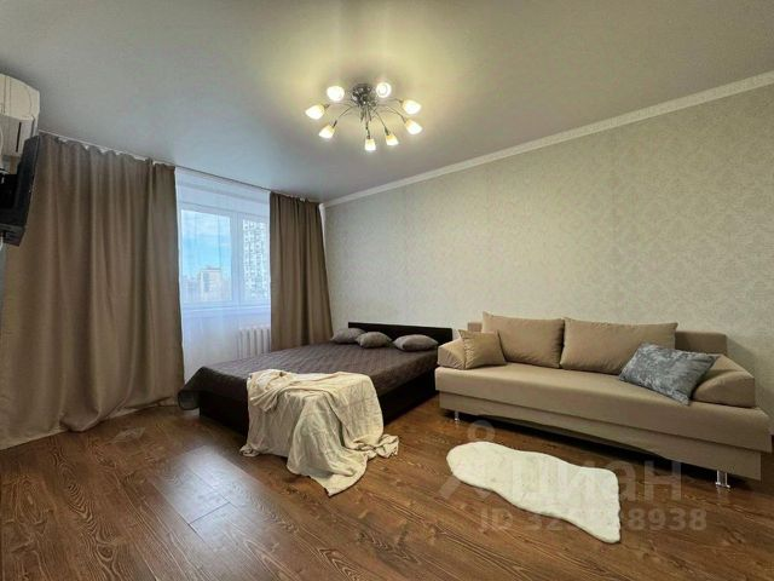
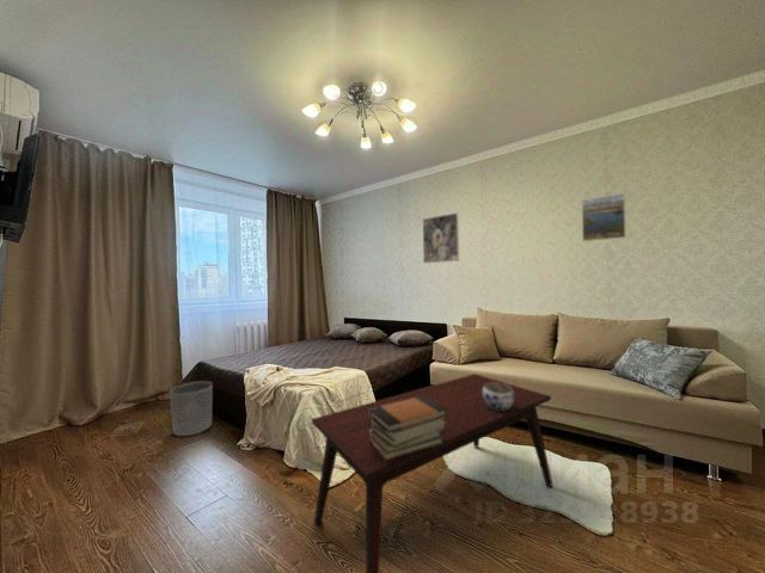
+ jar [483,382,514,411]
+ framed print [581,192,626,242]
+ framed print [422,211,460,265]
+ coffee table [311,372,555,573]
+ book stack [368,396,447,460]
+ waste bin [169,380,214,437]
